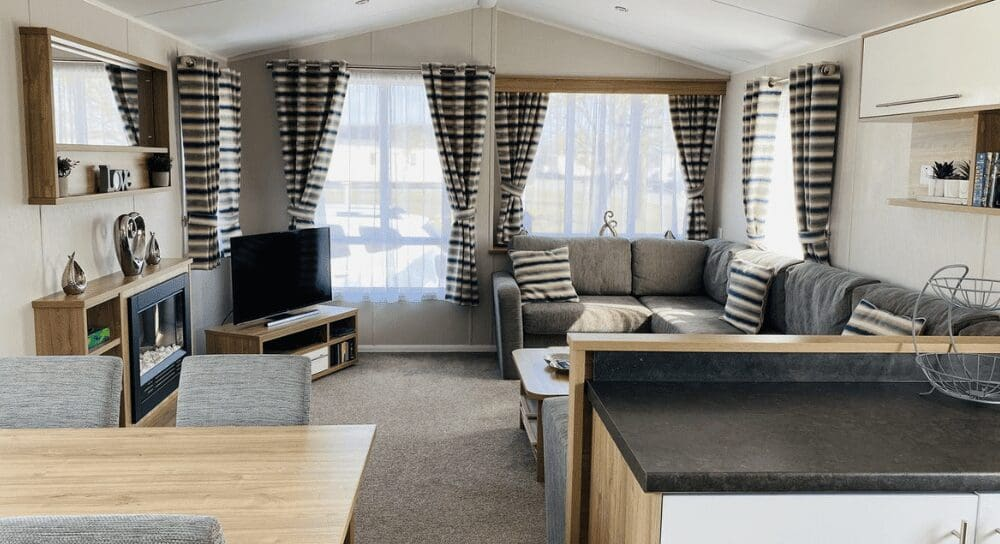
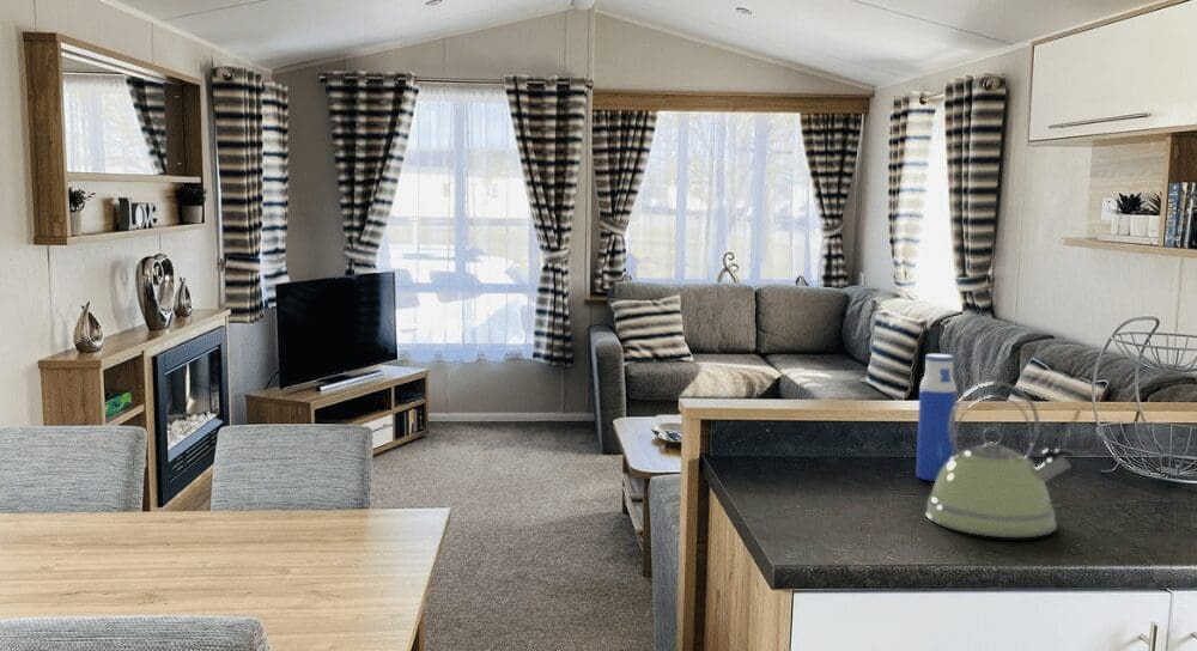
+ water bottle [916,353,958,482]
+ kettle [924,381,1076,539]
